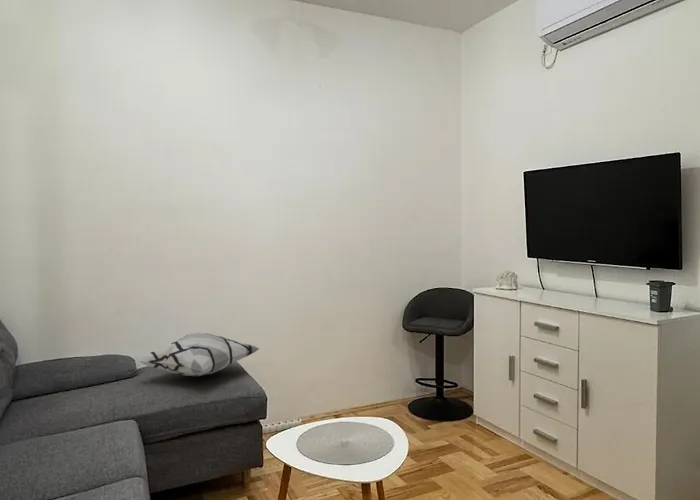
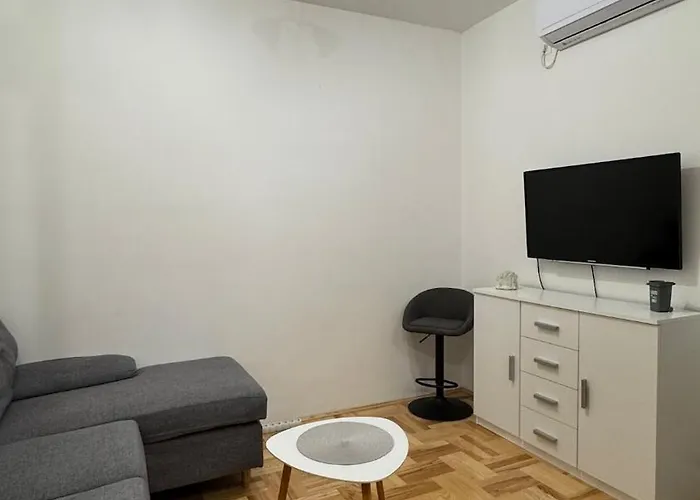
- decorative pillow [137,332,260,377]
